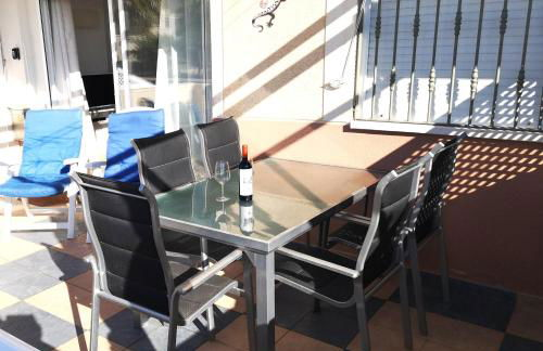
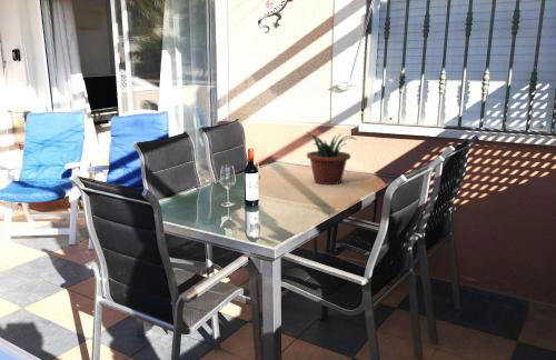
+ potted plant [302,131,358,186]
